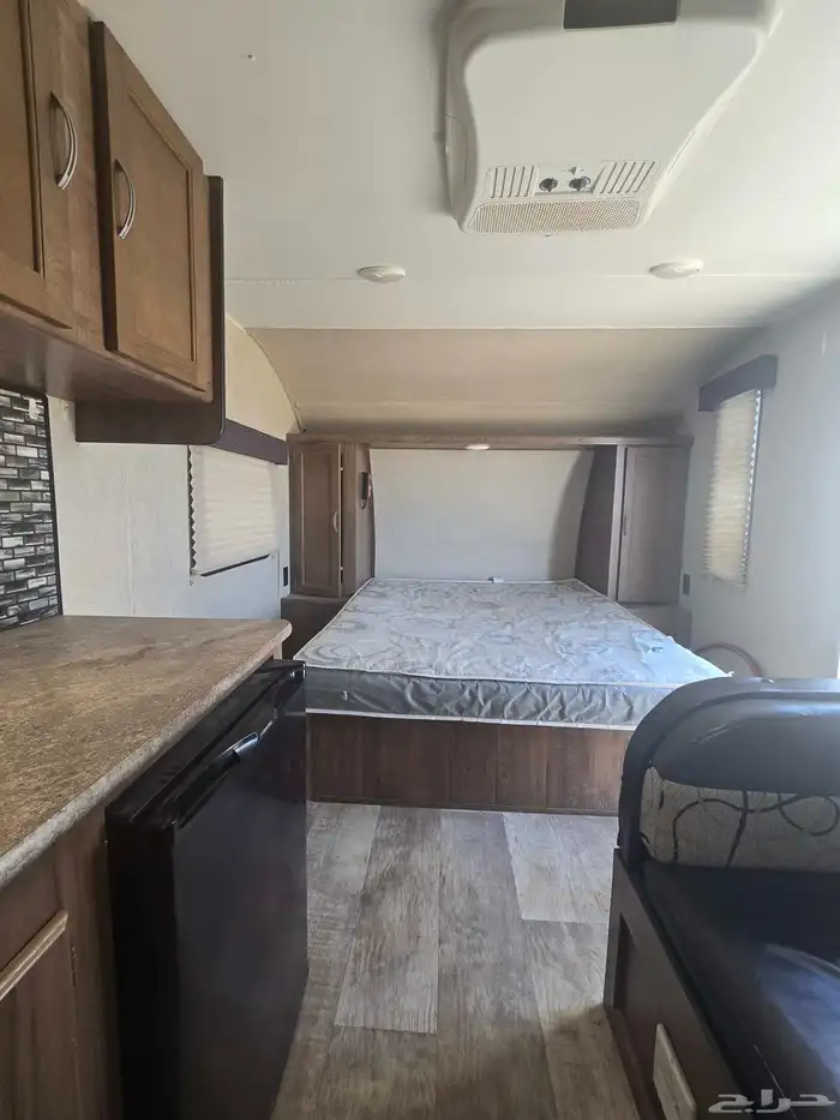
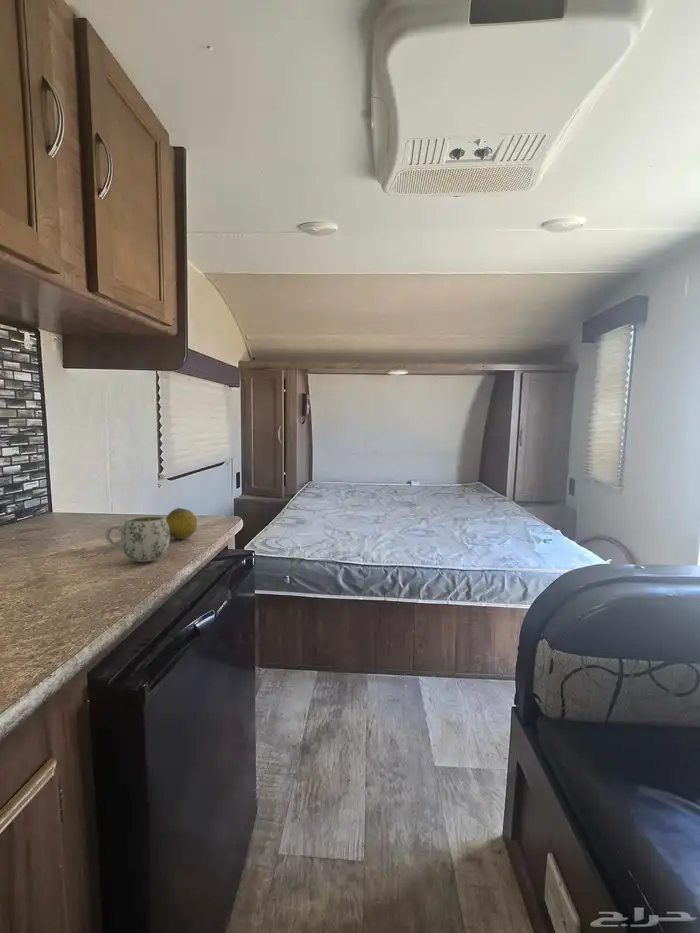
+ fruit [165,507,198,540]
+ mug [104,515,171,563]
